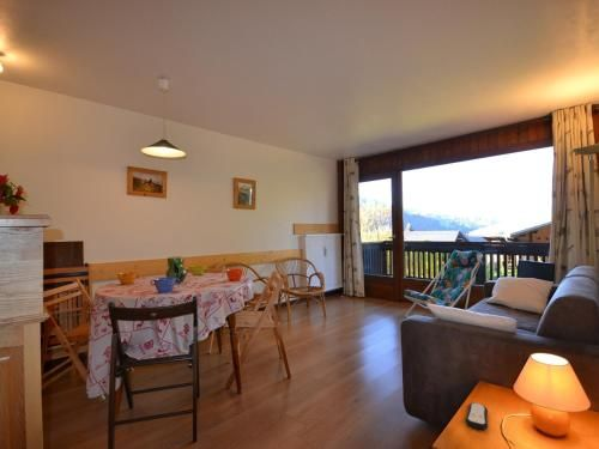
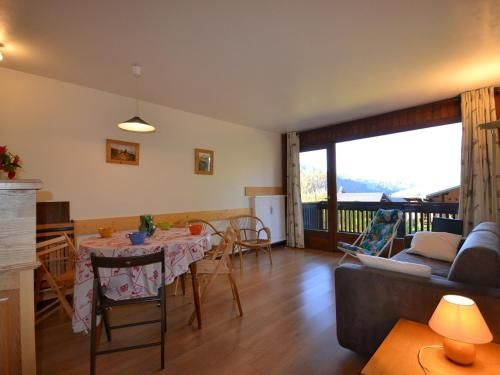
- remote control [465,401,489,431]
